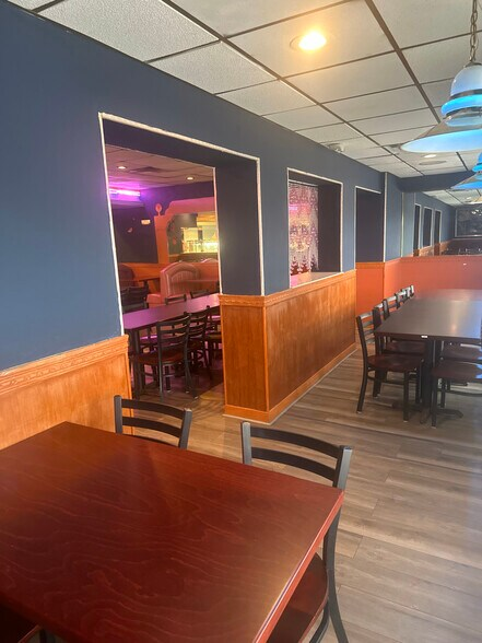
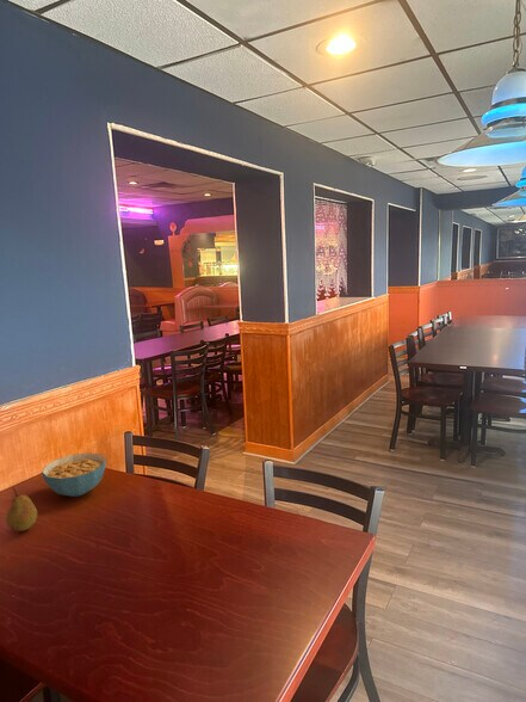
+ fruit [5,486,38,532]
+ cereal bowl [41,451,107,498]
